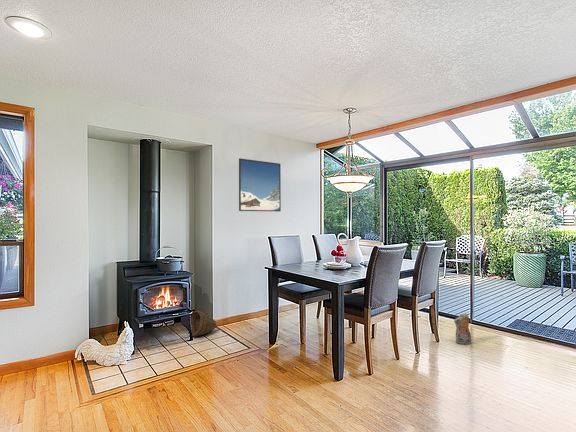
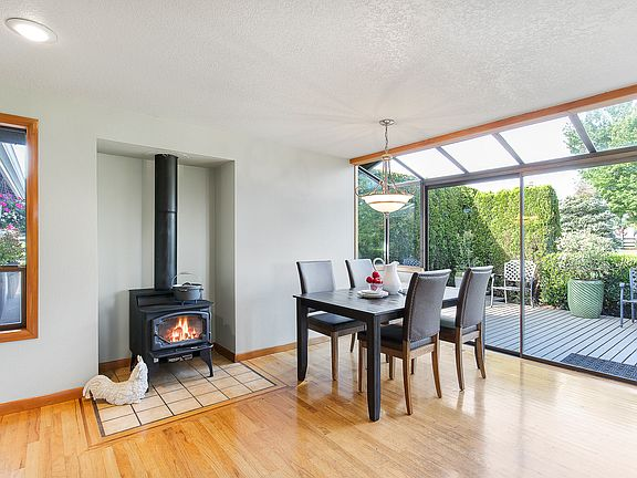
- woven basket [186,310,217,337]
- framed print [238,157,282,212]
- plush toy [453,312,472,345]
